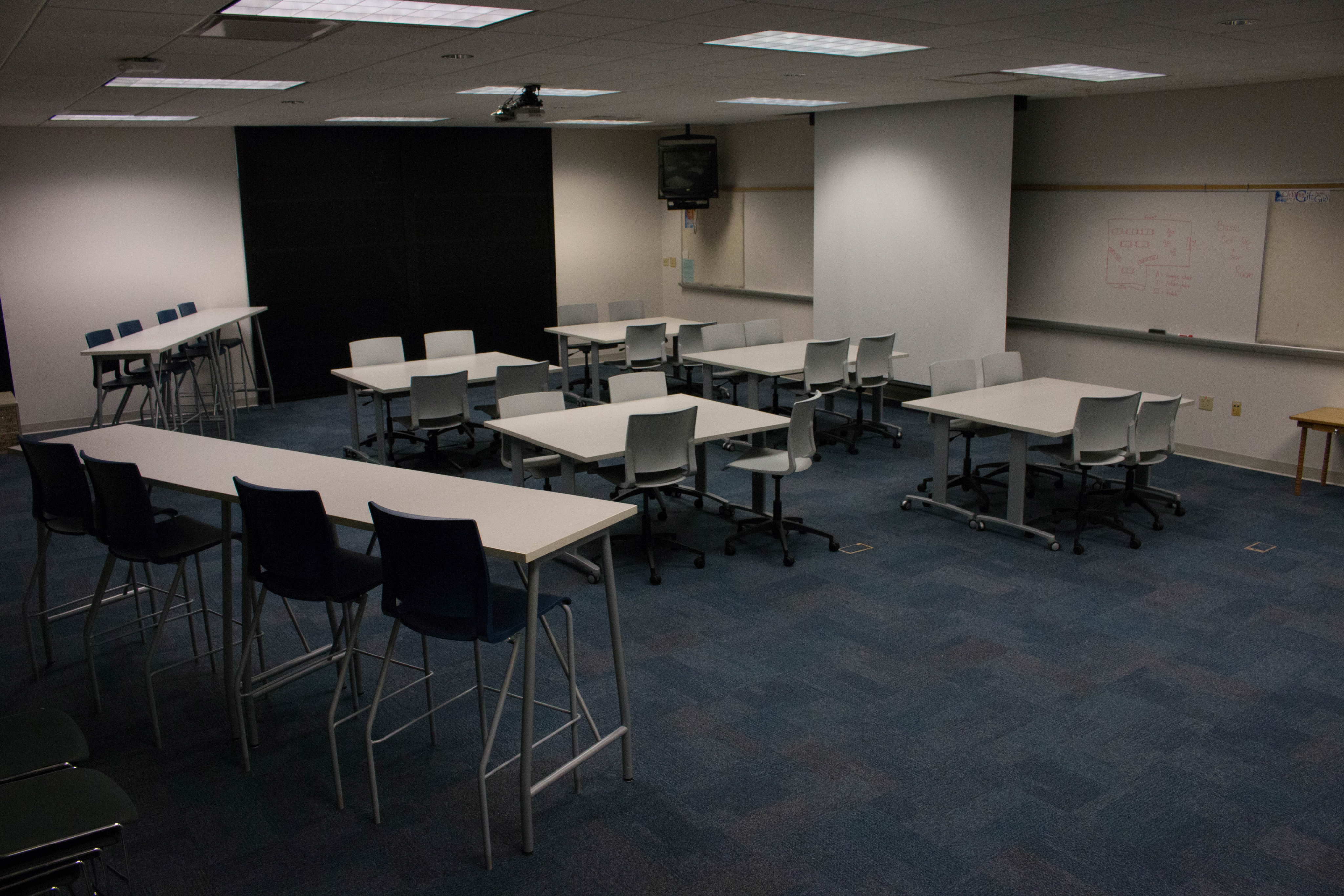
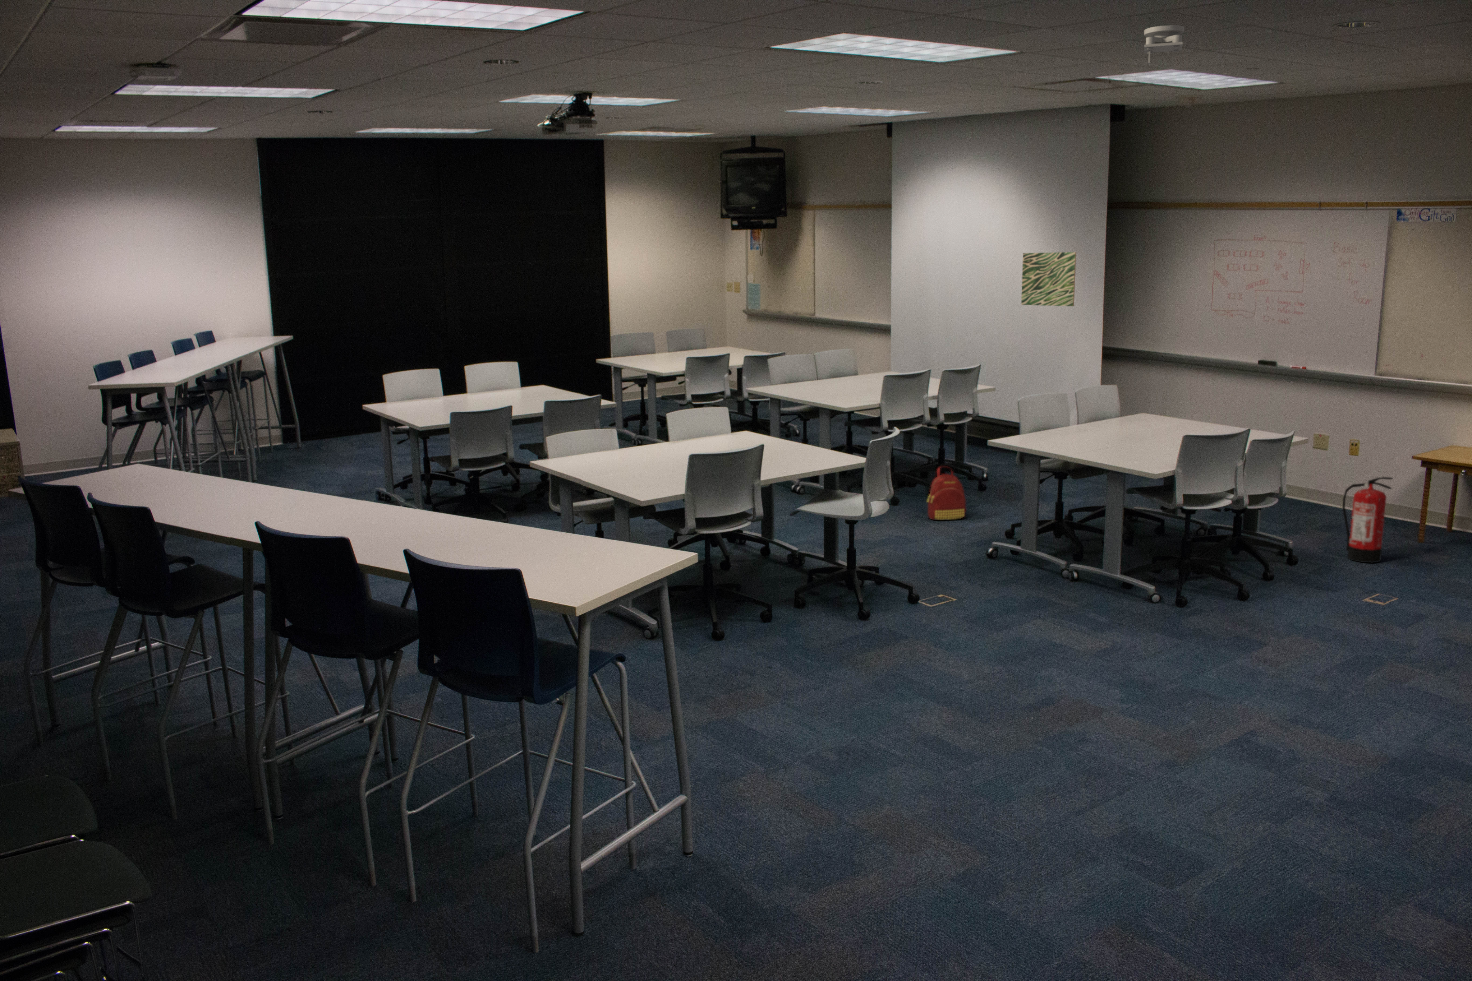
+ wall art [1021,252,1077,307]
+ fire extinguisher [1342,476,1393,563]
+ backpack [927,465,966,520]
+ smoke detector [1143,25,1185,65]
